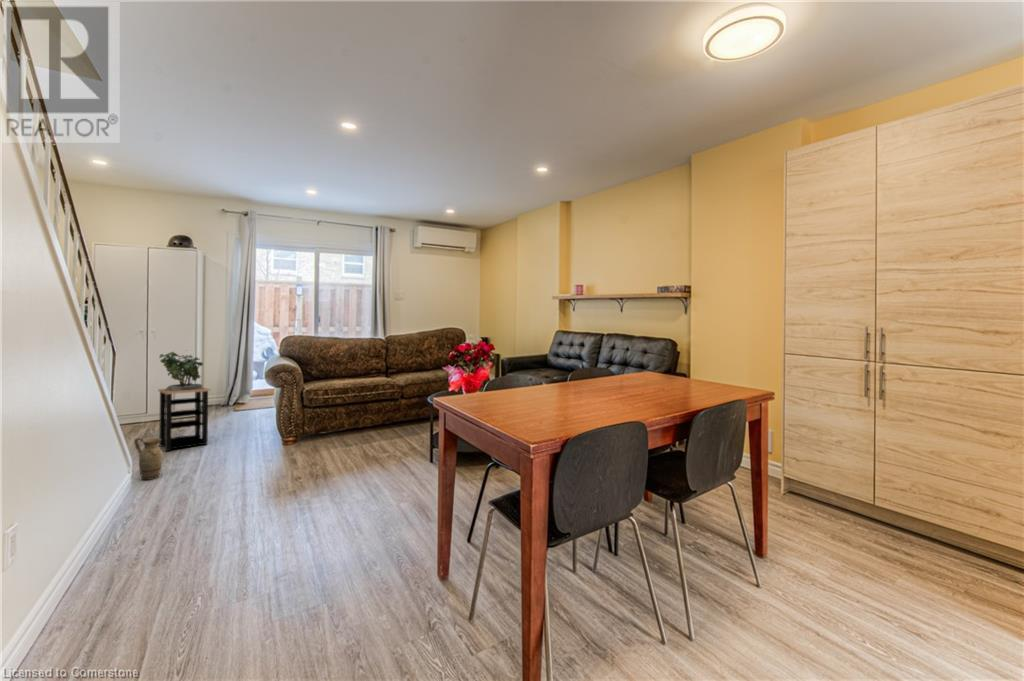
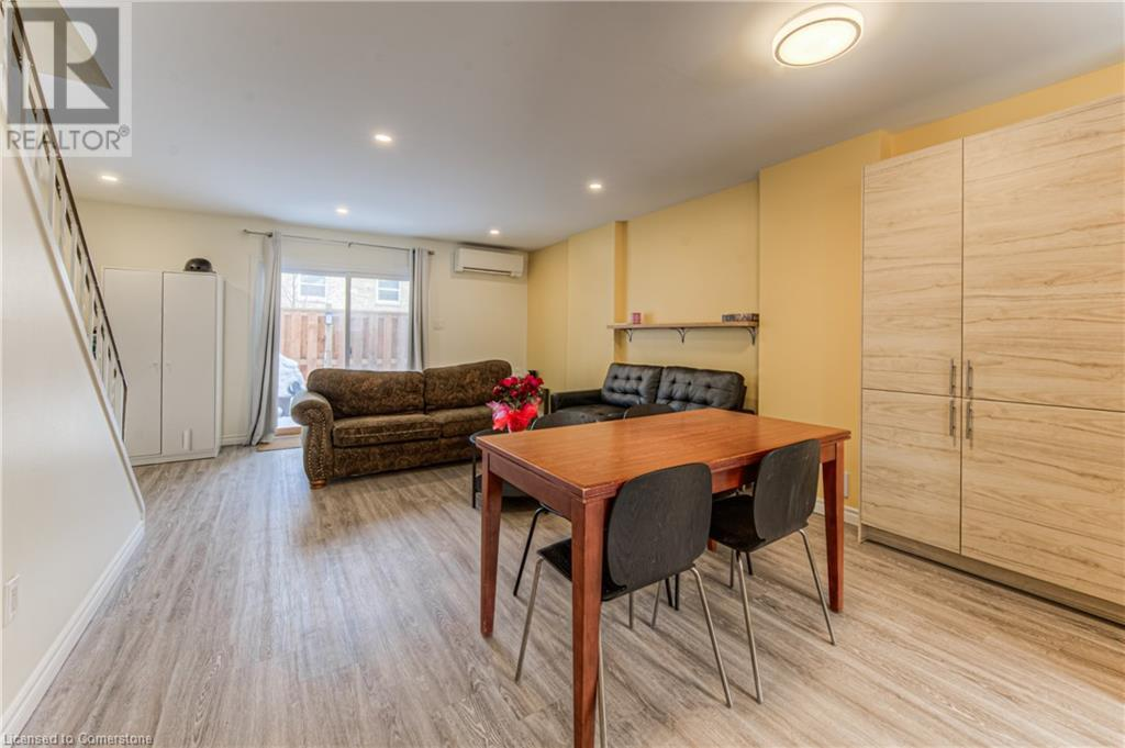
- ceramic jug [133,436,164,481]
- potted plant [159,349,204,391]
- side table [157,386,211,452]
